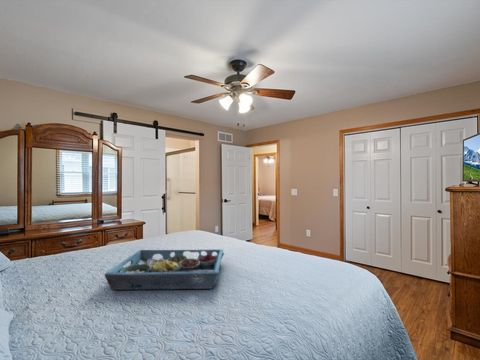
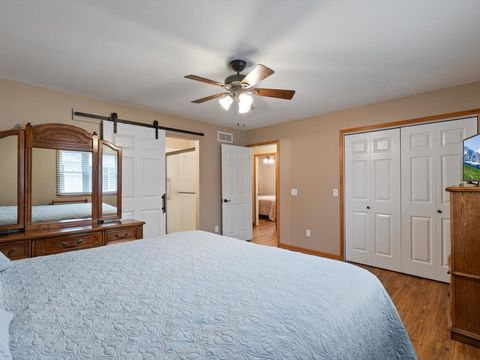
- serving tray [103,248,225,291]
